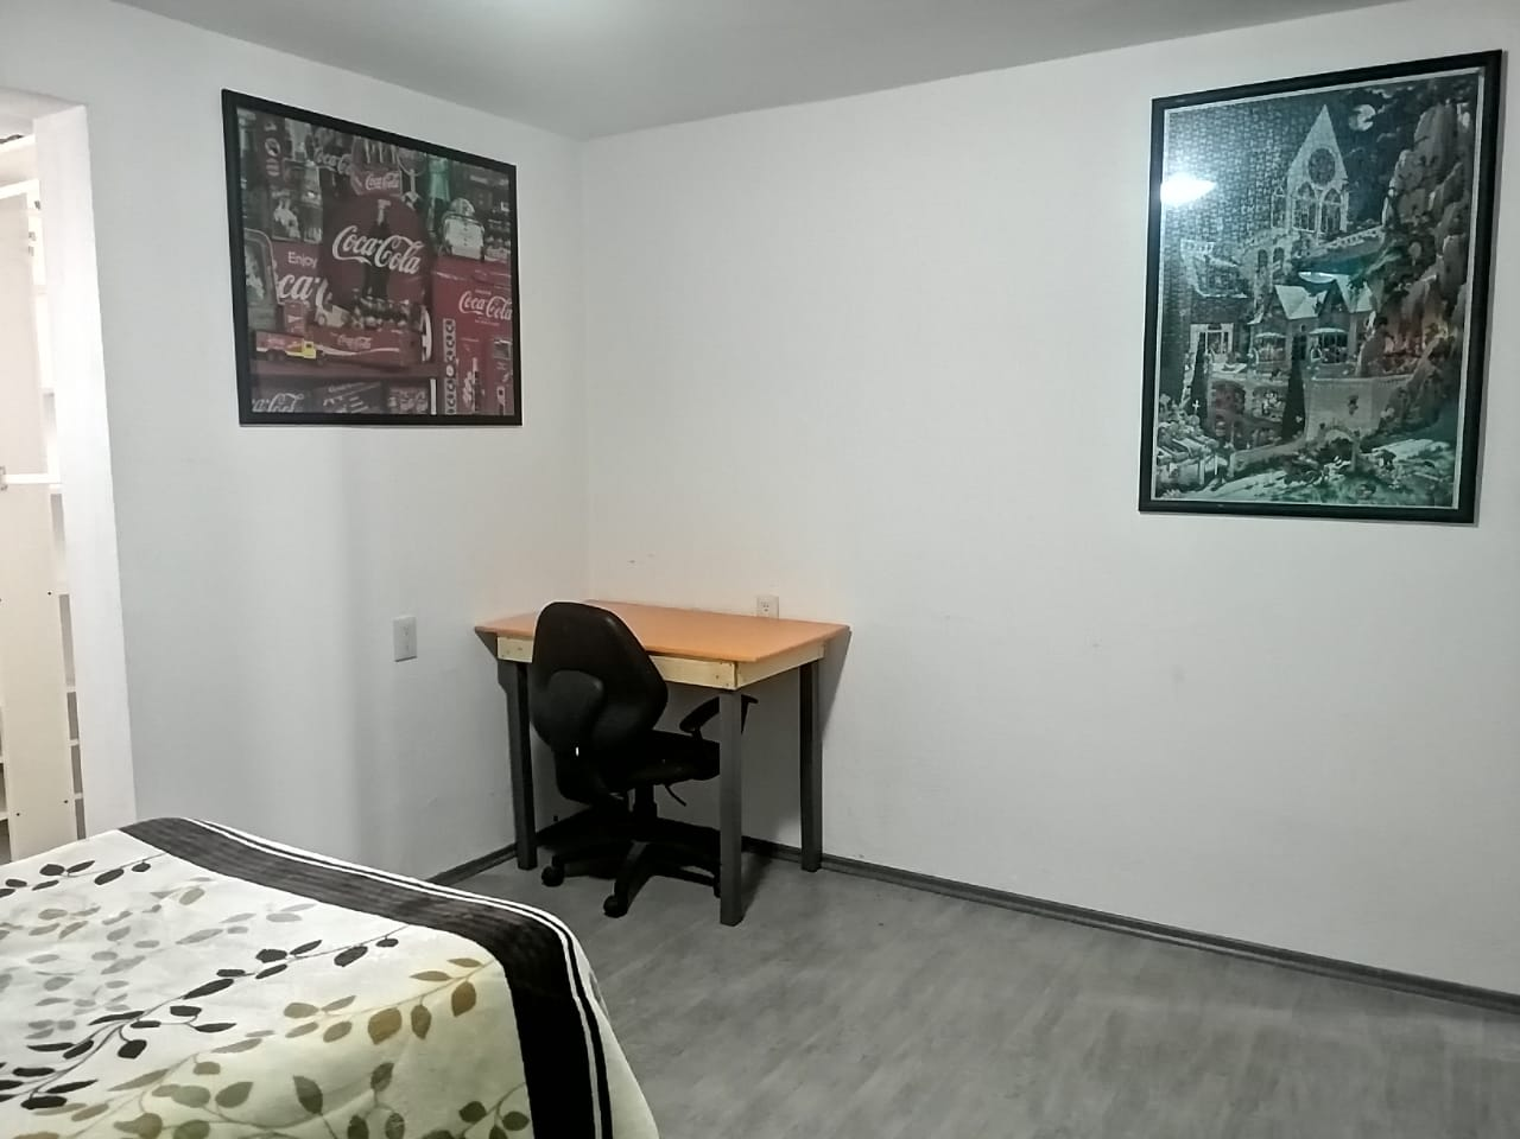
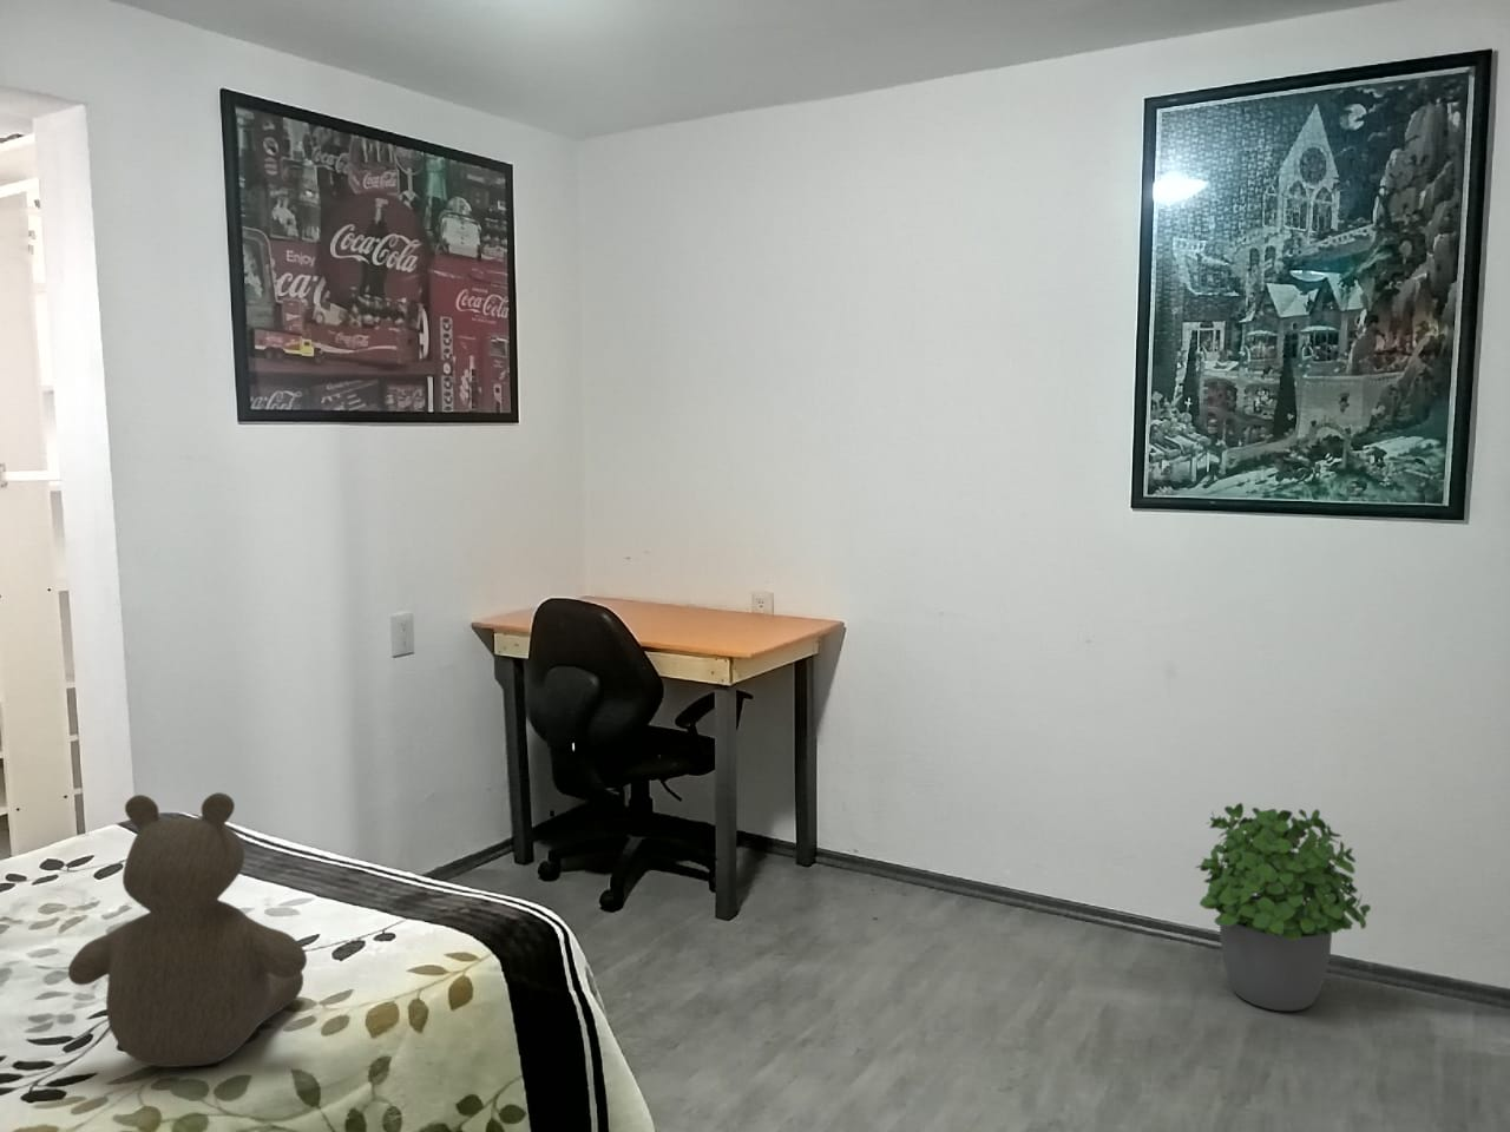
+ potted plant [1194,801,1372,1012]
+ teddy bear [68,791,308,1068]
